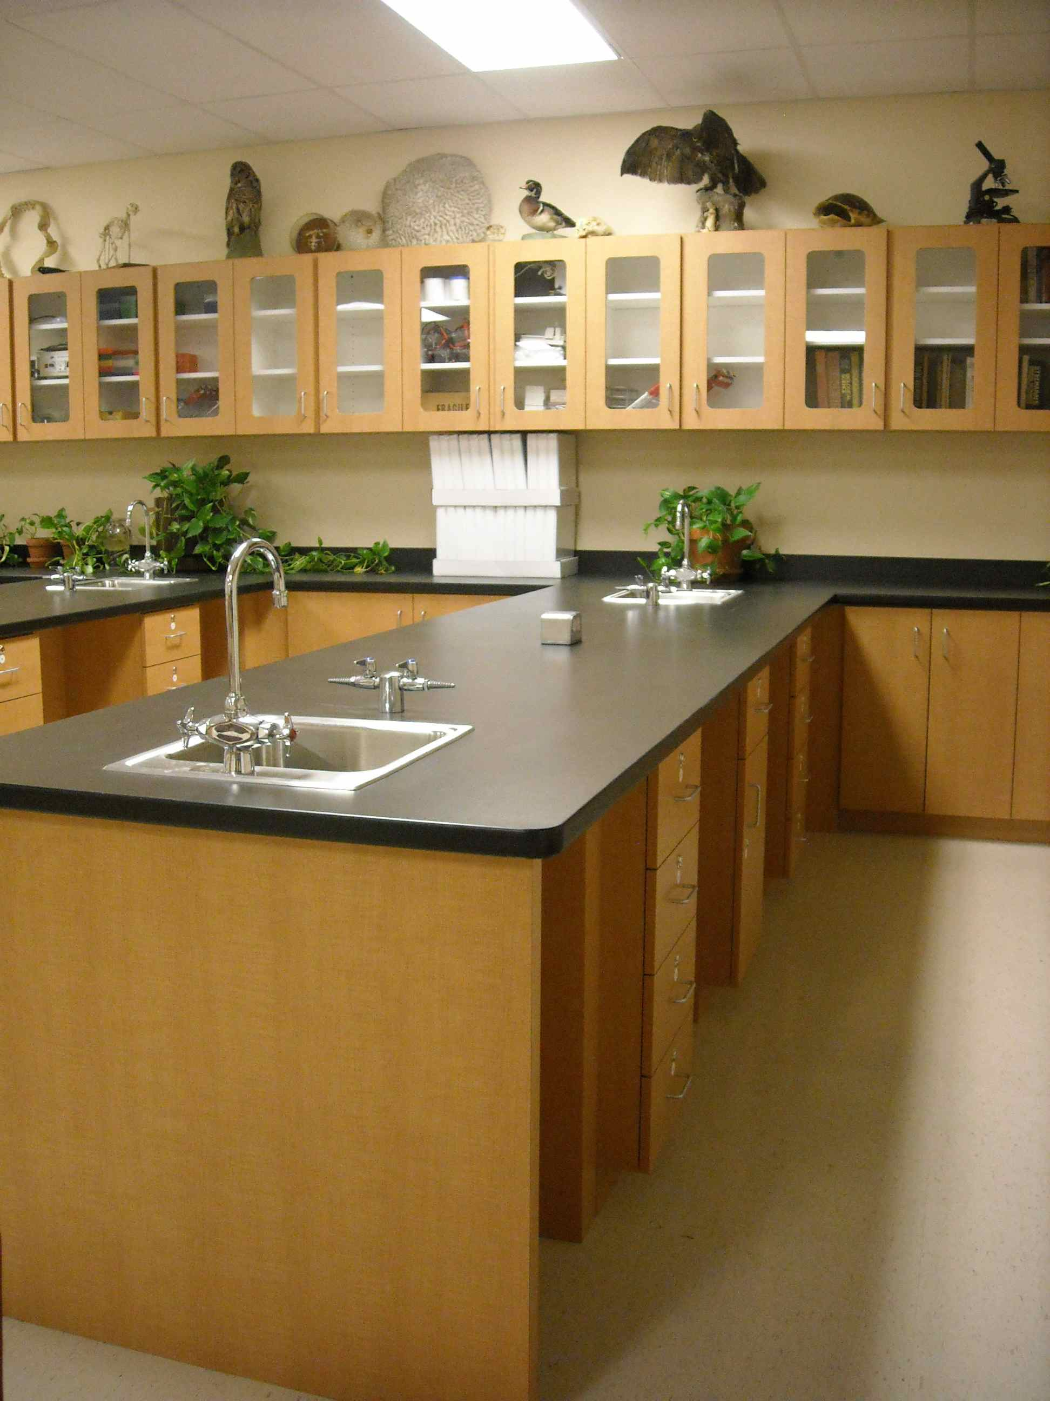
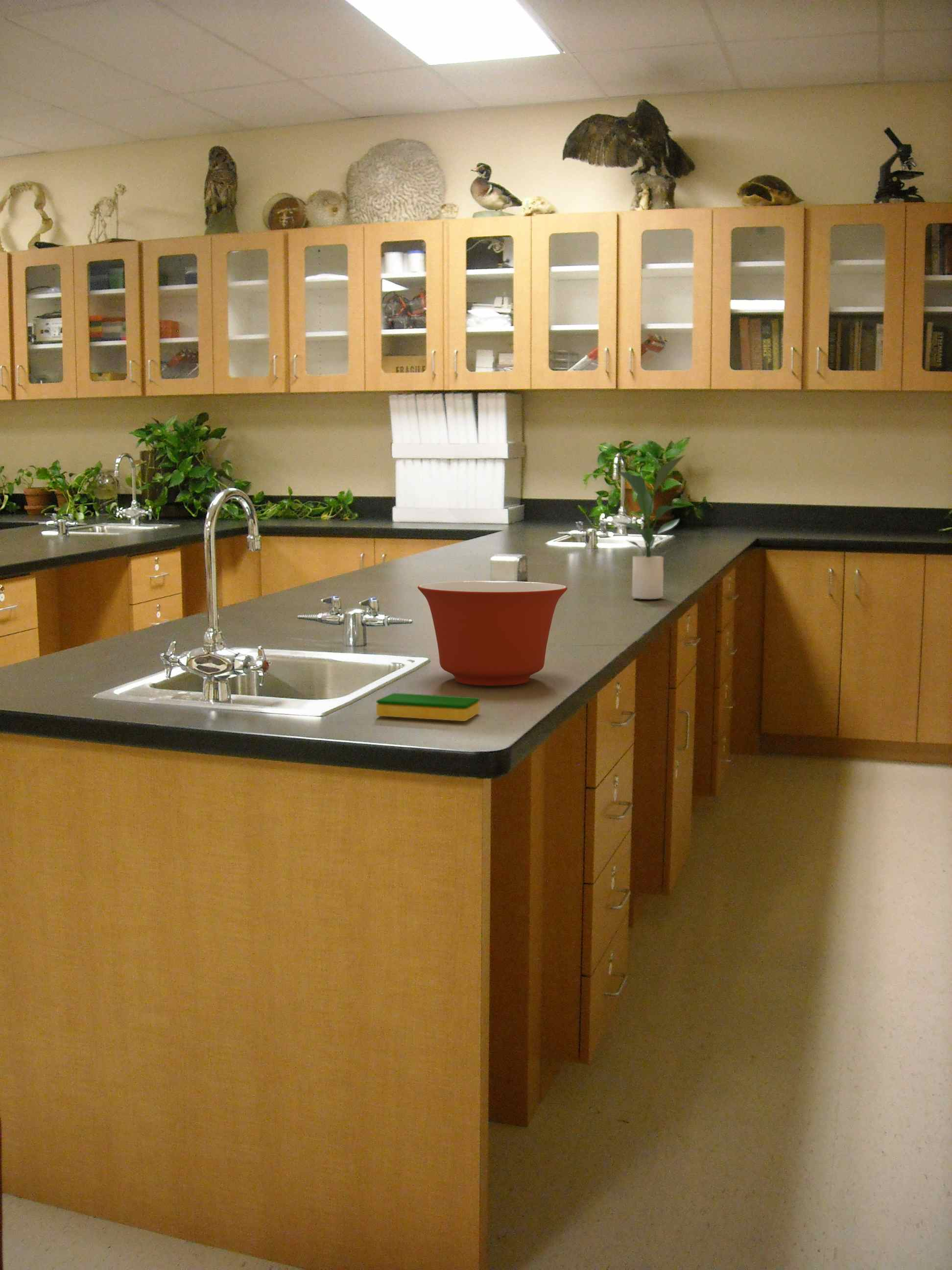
+ dish sponge [376,692,480,722]
+ potted plant [616,455,685,600]
+ mixing bowl [417,581,568,686]
